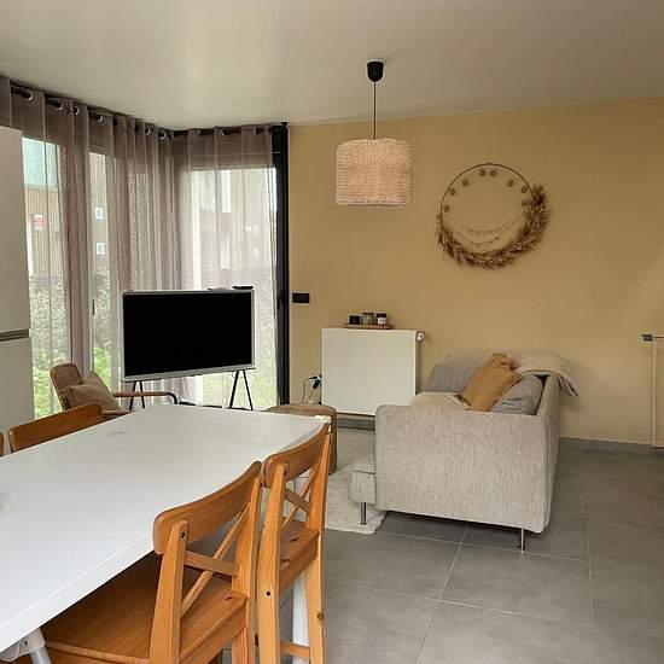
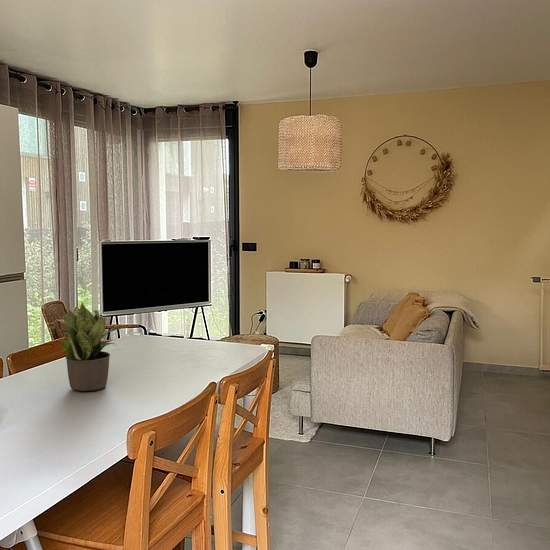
+ potted plant [57,301,128,392]
